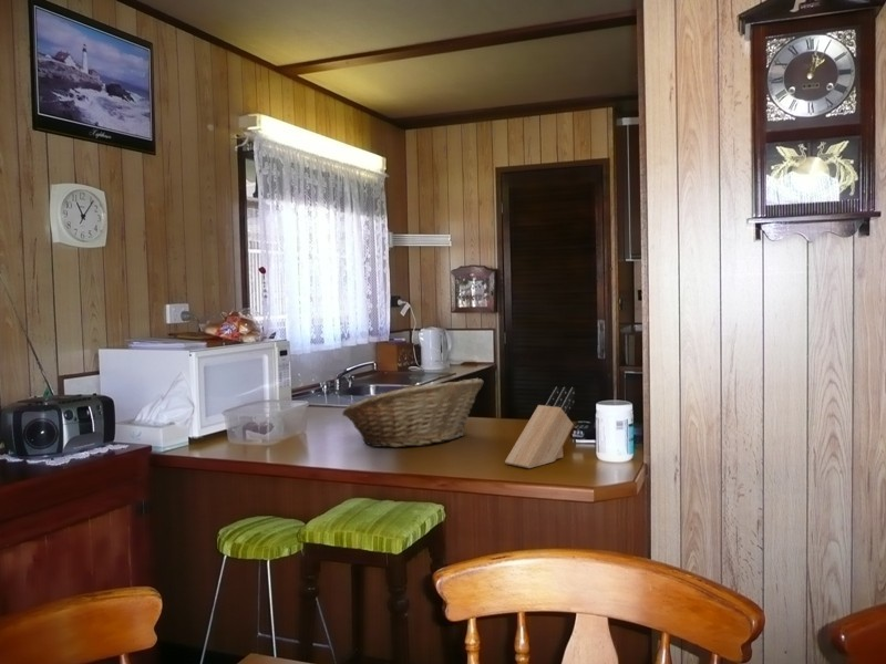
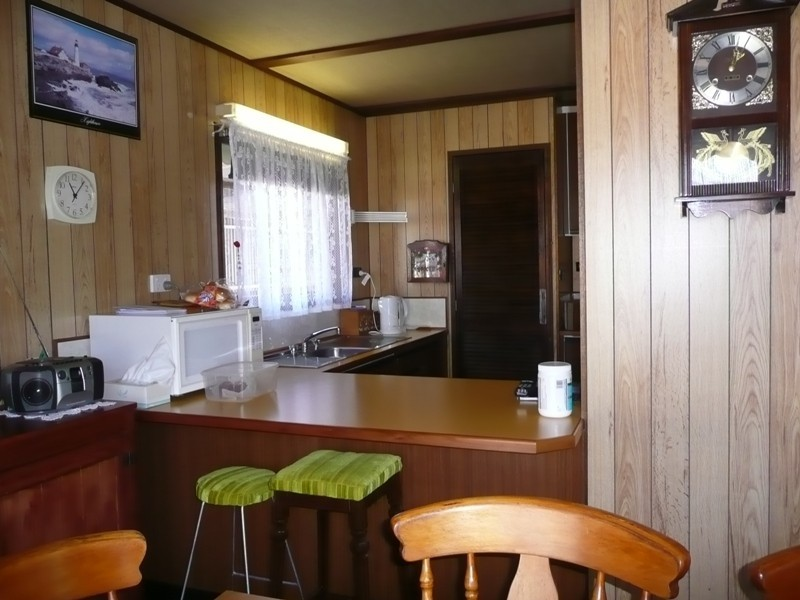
- knife block [504,386,576,469]
- fruit basket [341,377,485,448]
